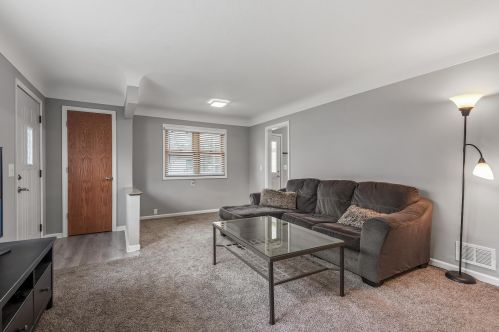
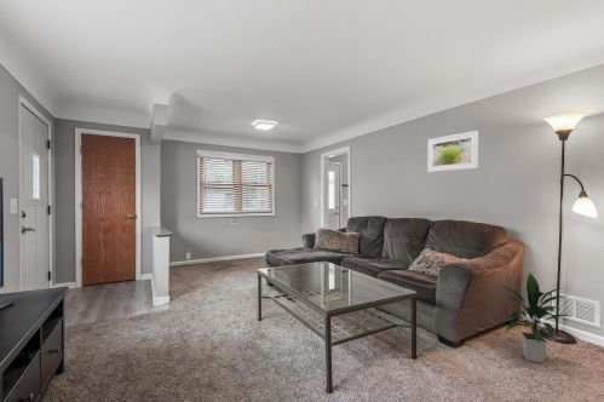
+ indoor plant [500,271,581,364]
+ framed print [426,130,479,173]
